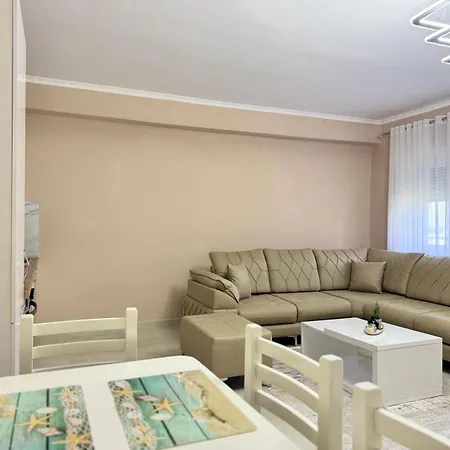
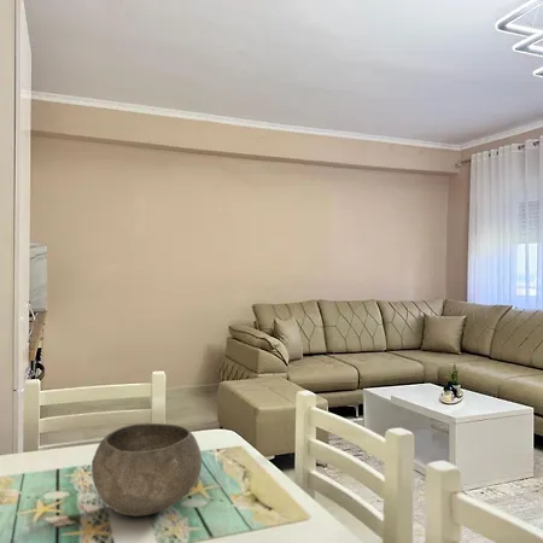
+ bowl [91,422,203,518]
